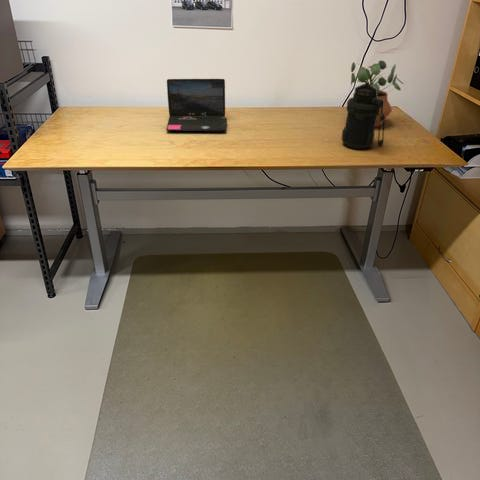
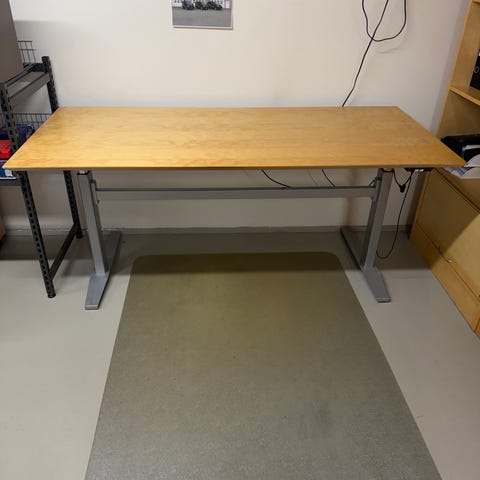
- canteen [341,79,386,150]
- potted plant [350,60,404,128]
- laptop [165,78,228,133]
